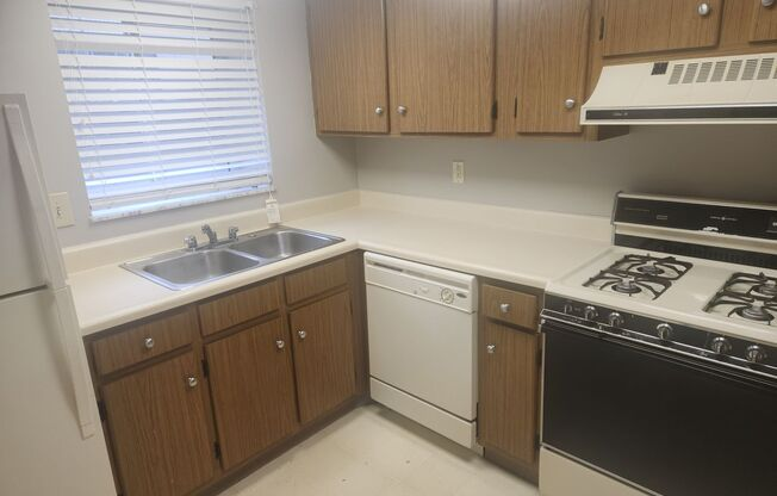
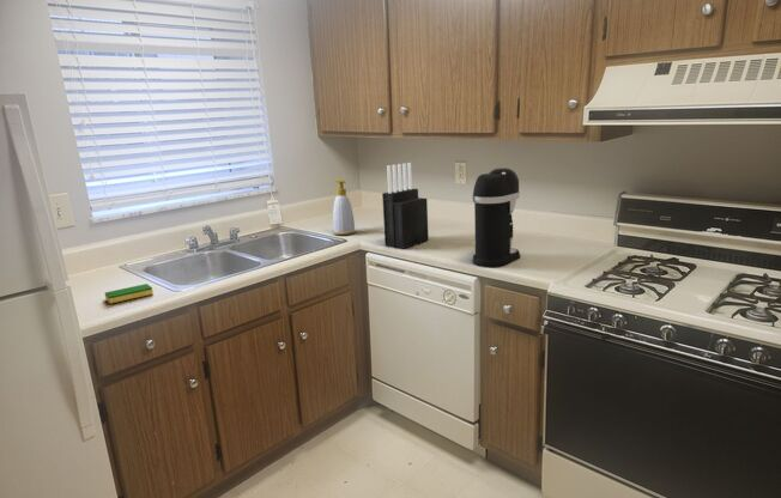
+ soap bottle [332,178,357,236]
+ knife block [381,162,430,250]
+ dish sponge [104,283,155,304]
+ coffee maker [471,166,521,267]
